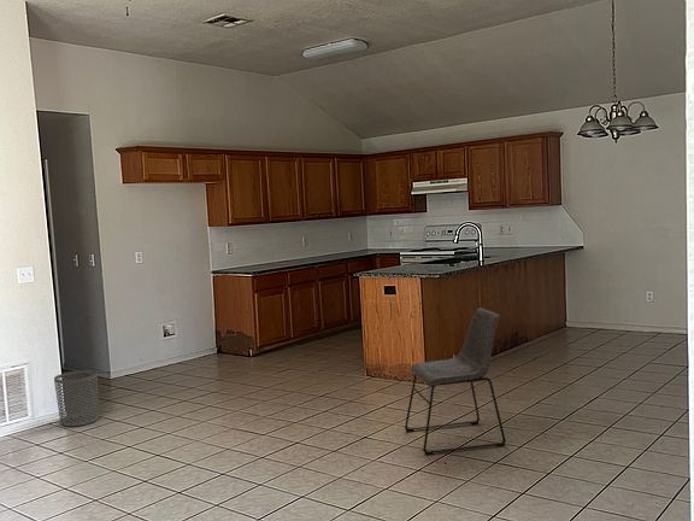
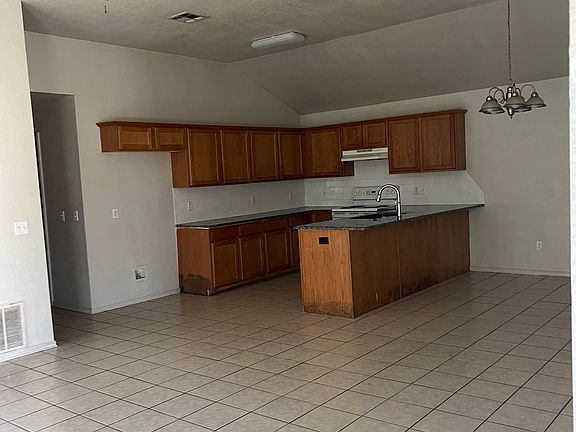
- chair [404,308,507,456]
- waste bin [53,369,100,427]
